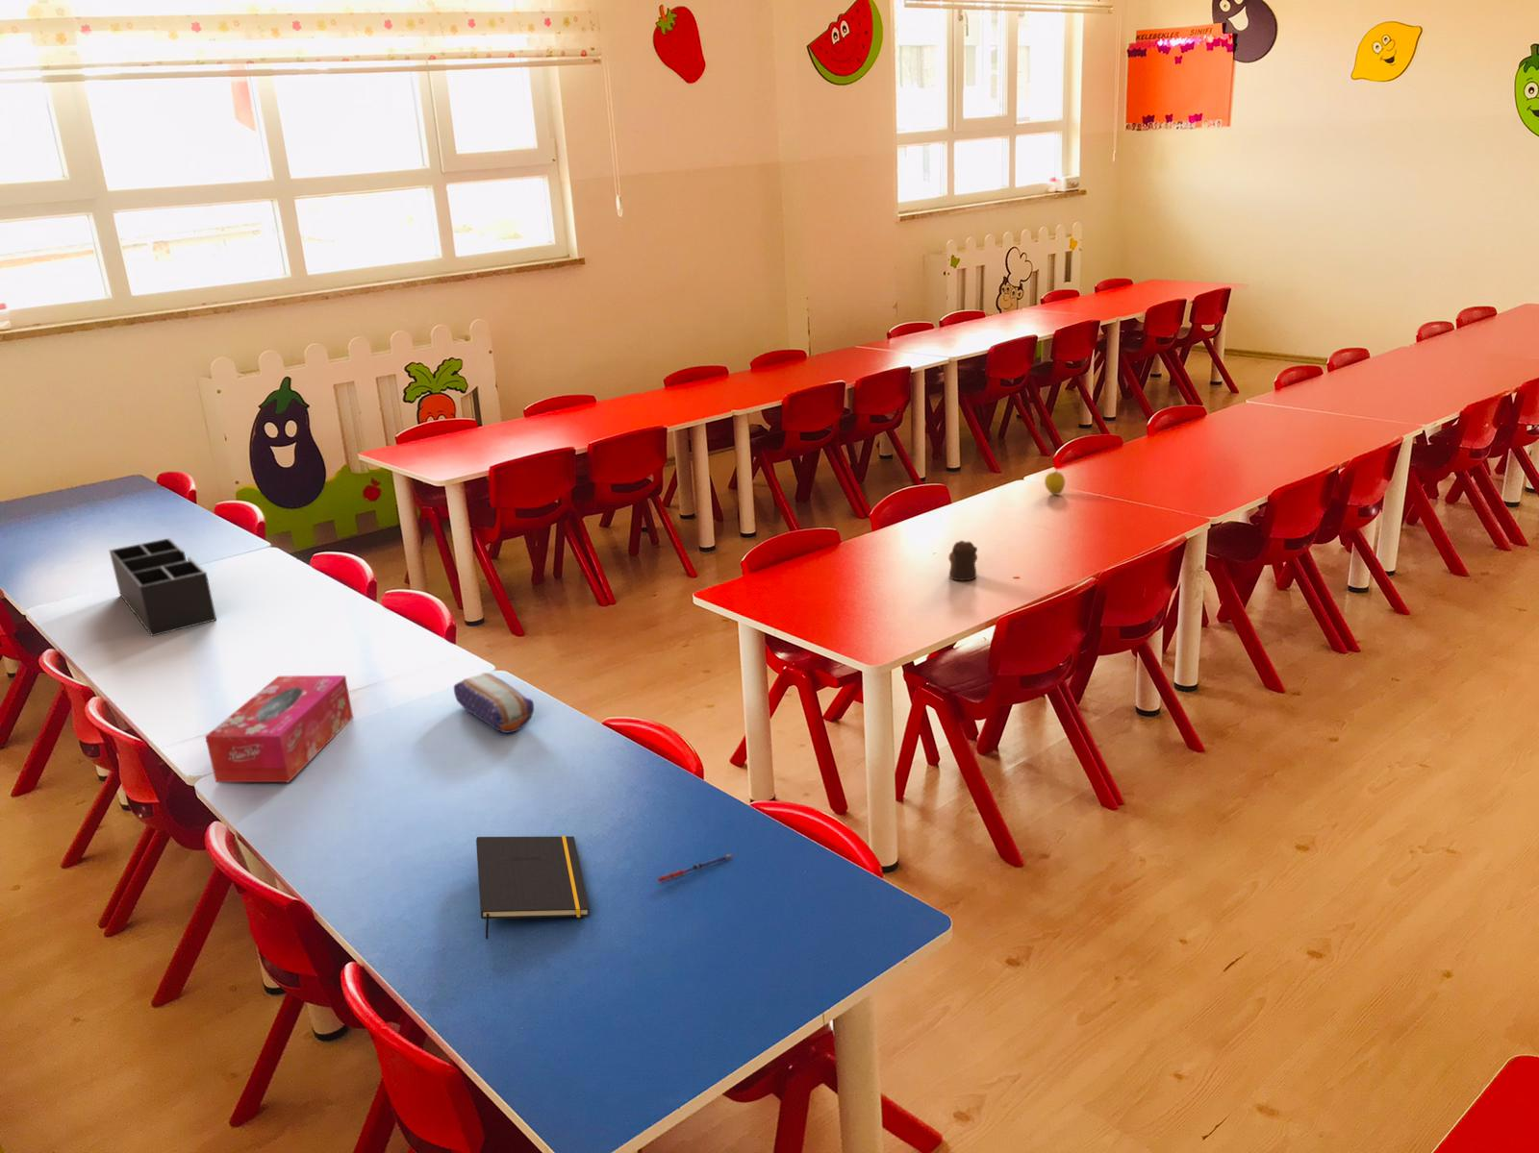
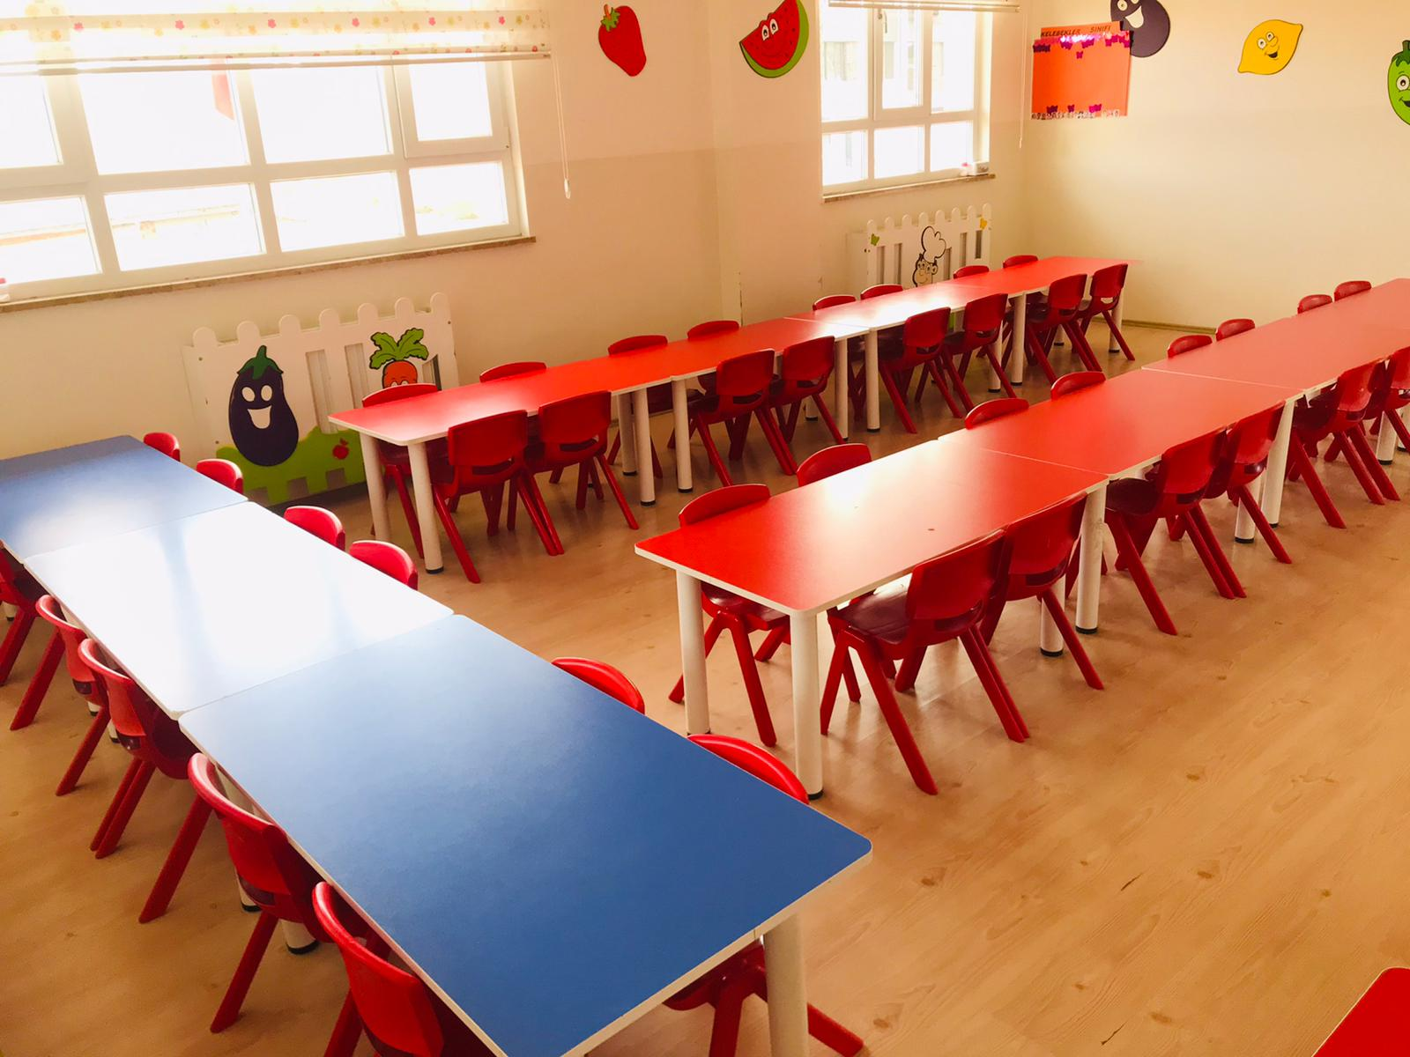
- pencil case [453,672,534,734]
- apple [1043,469,1065,495]
- tissue box [204,675,354,784]
- desk organizer [109,537,217,637]
- notepad [475,834,590,940]
- toy bear [948,540,978,581]
- pen [656,853,733,883]
